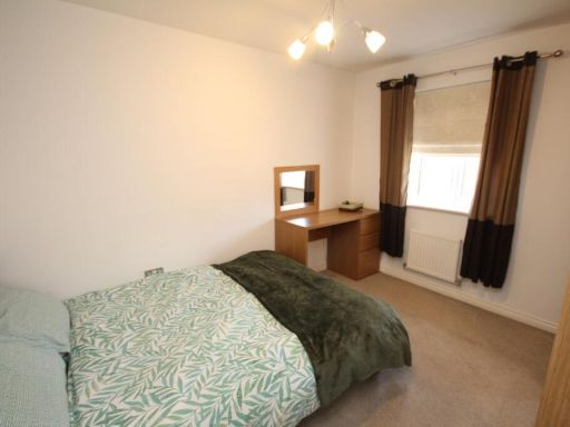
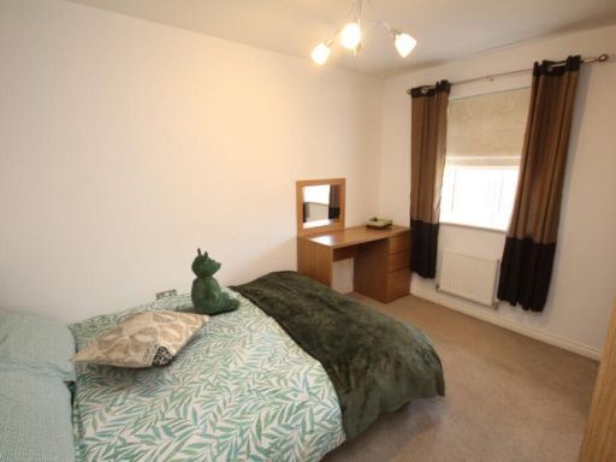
+ teddy bear [190,247,242,315]
+ decorative pillow [67,309,213,369]
